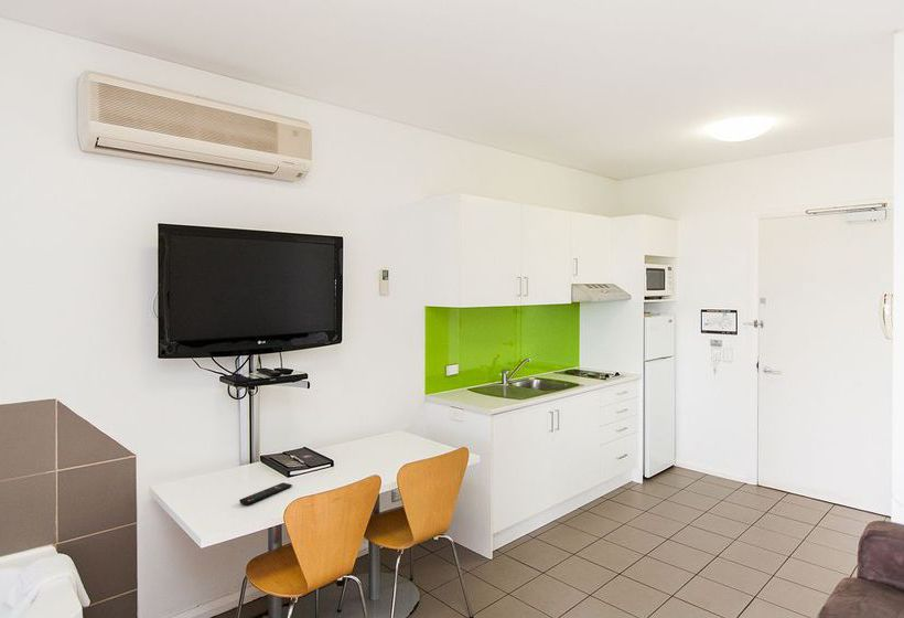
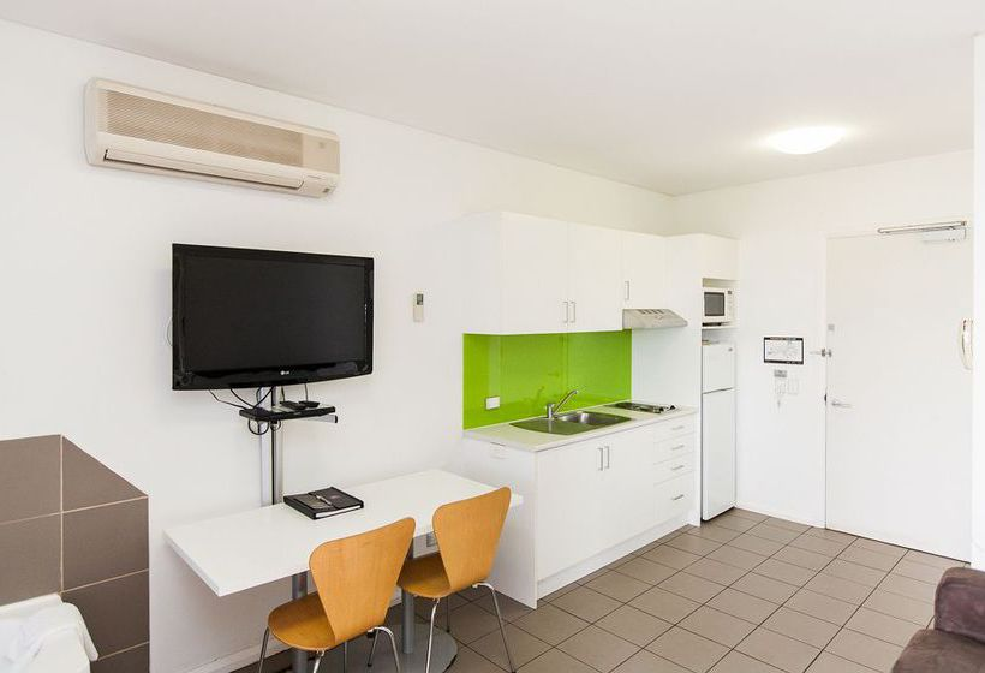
- remote control [238,482,293,507]
